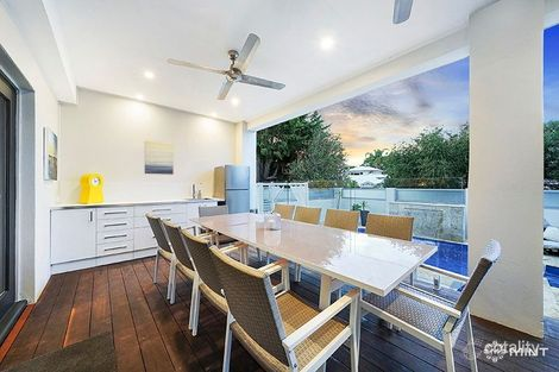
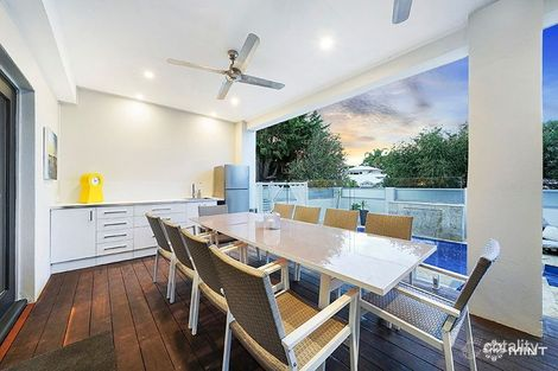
- wall art [144,140,175,176]
